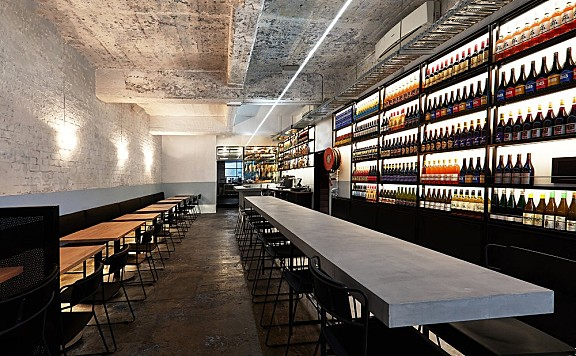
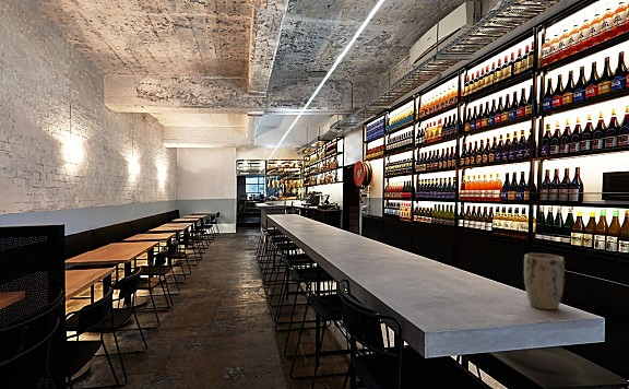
+ plant pot [523,252,566,310]
